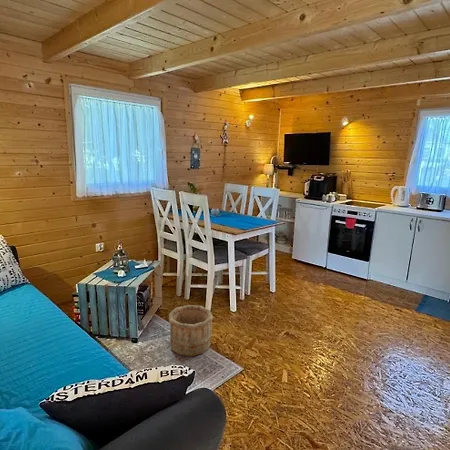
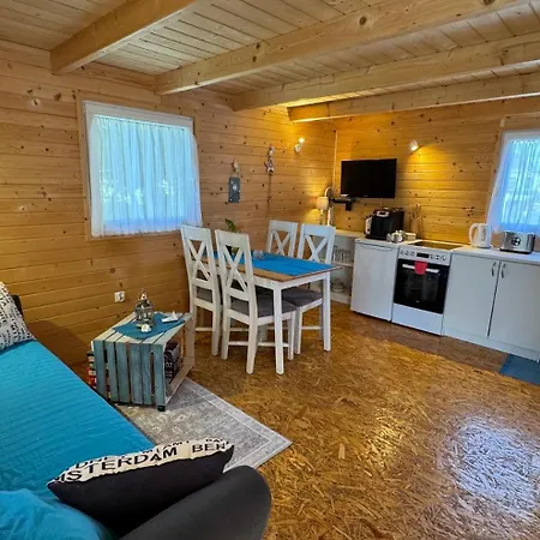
- wooden bucket [168,304,214,357]
